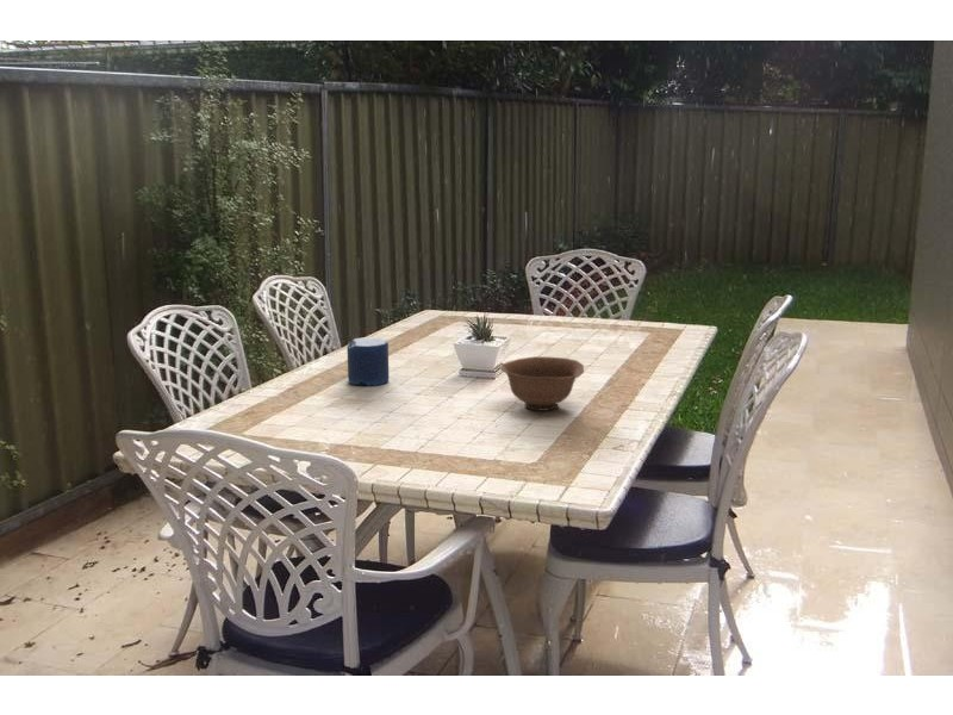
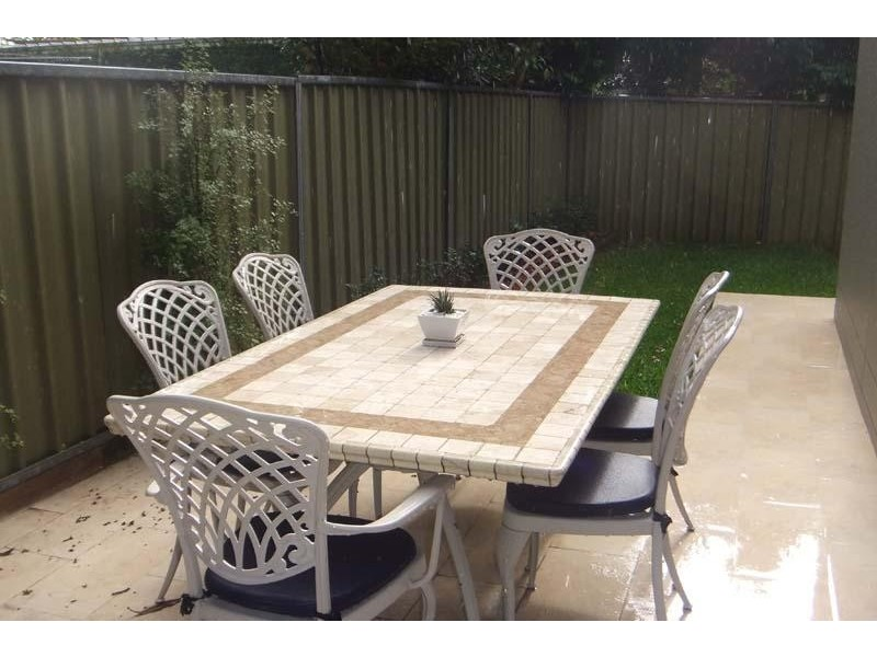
- candle [345,336,390,387]
- bowl [499,355,585,412]
